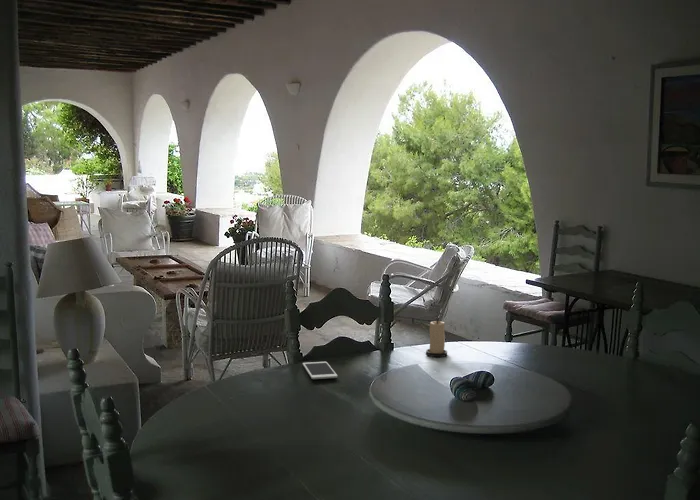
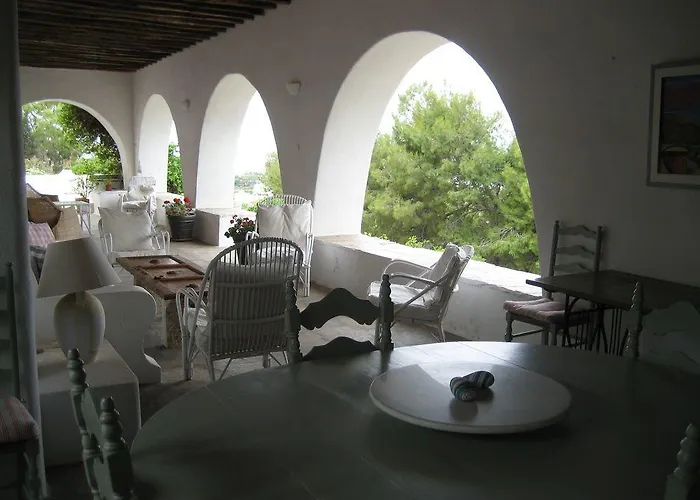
- cell phone [302,361,339,380]
- candle [425,318,448,358]
